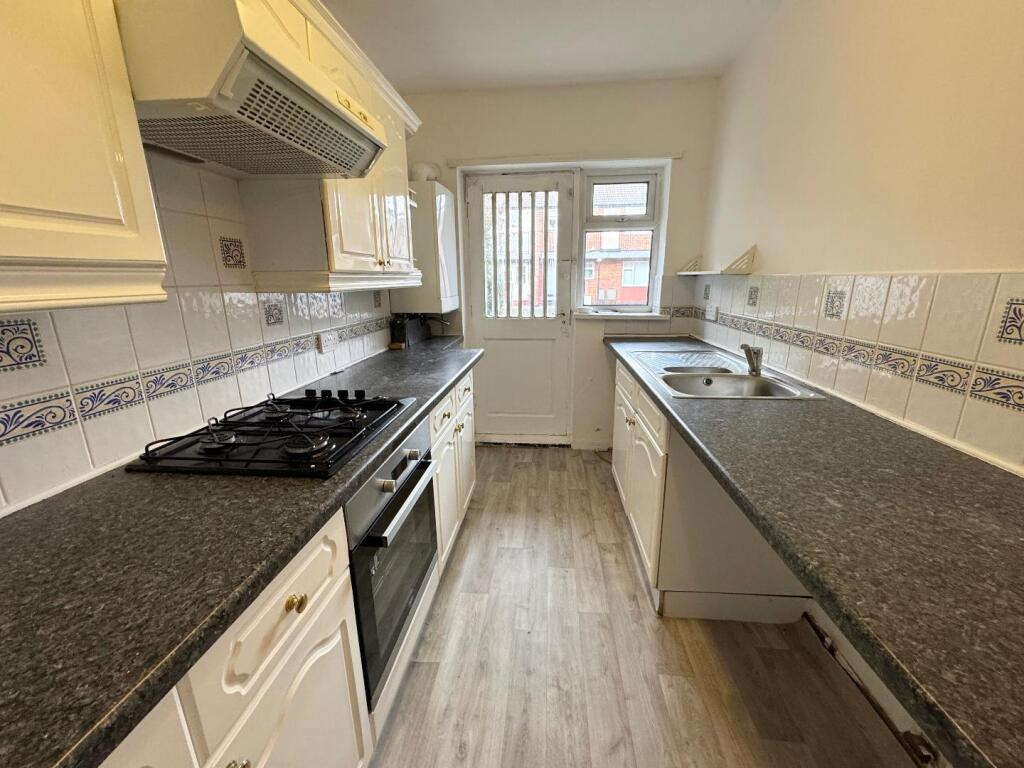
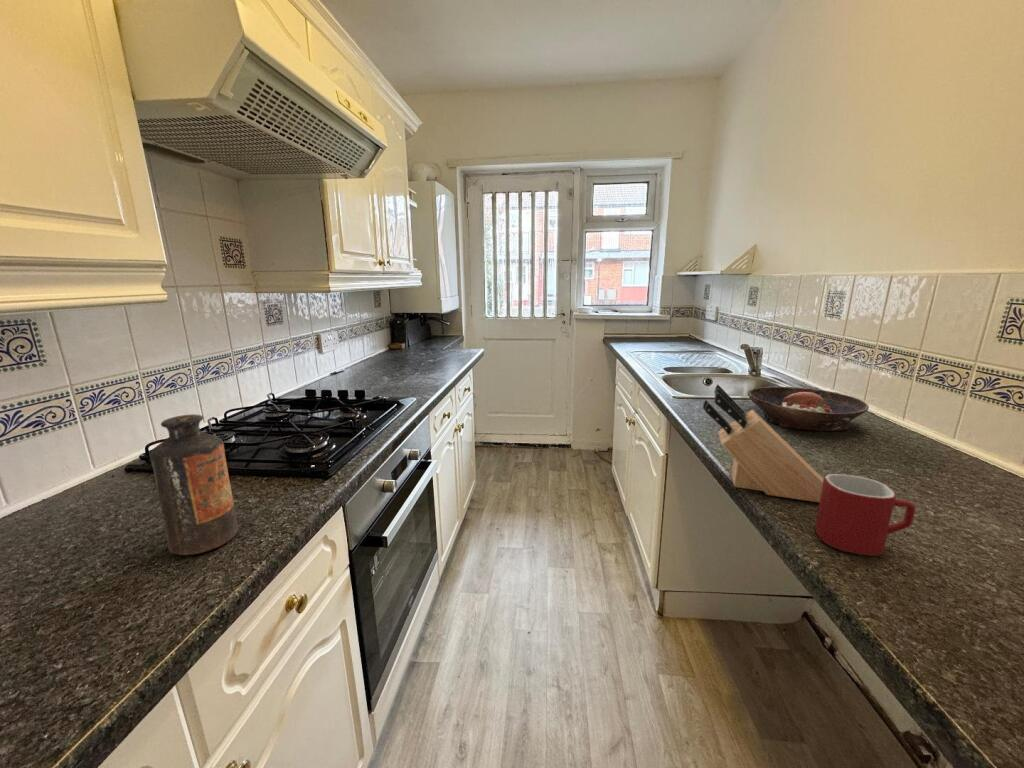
+ bottle [149,413,239,556]
+ mug [814,473,916,557]
+ knife block [702,383,824,503]
+ bowl [747,386,870,432]
